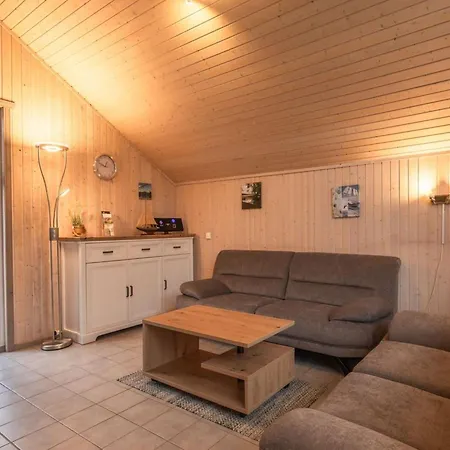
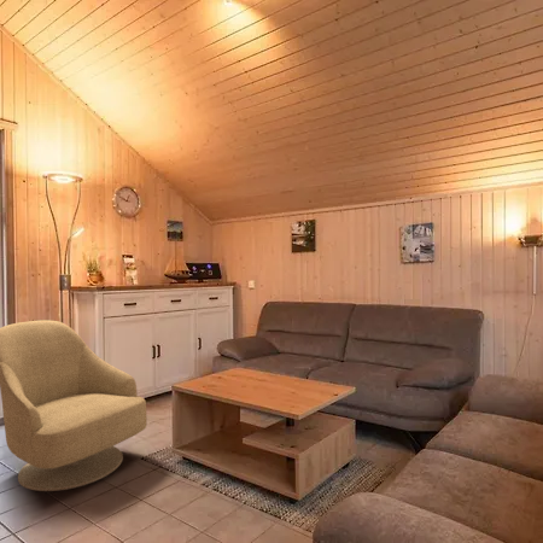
+ armchair [0,320,148,492]
